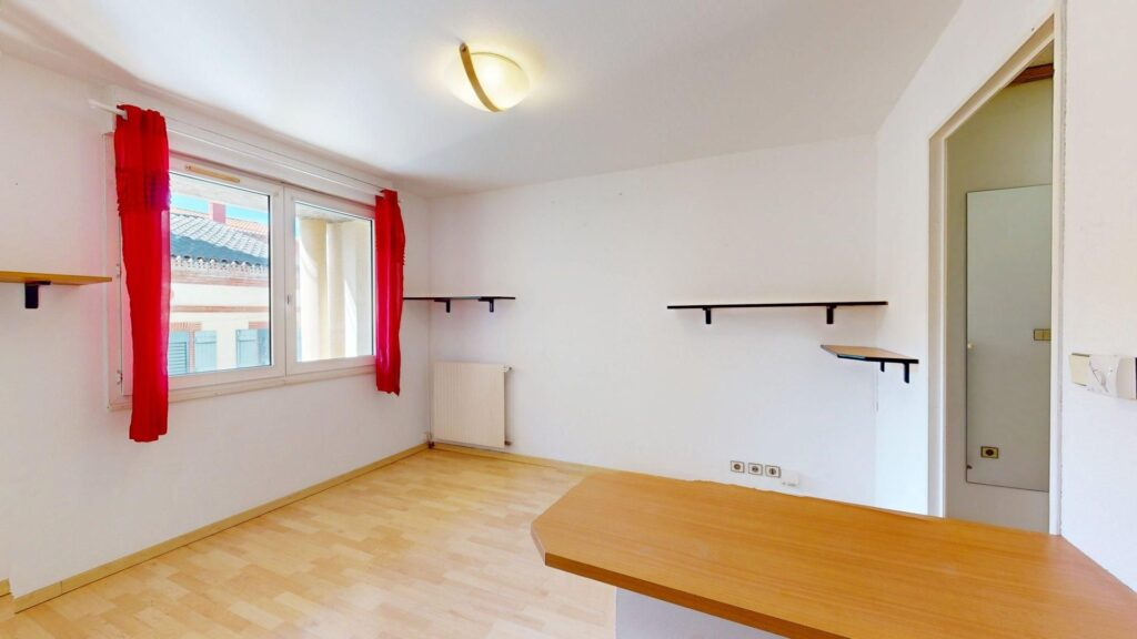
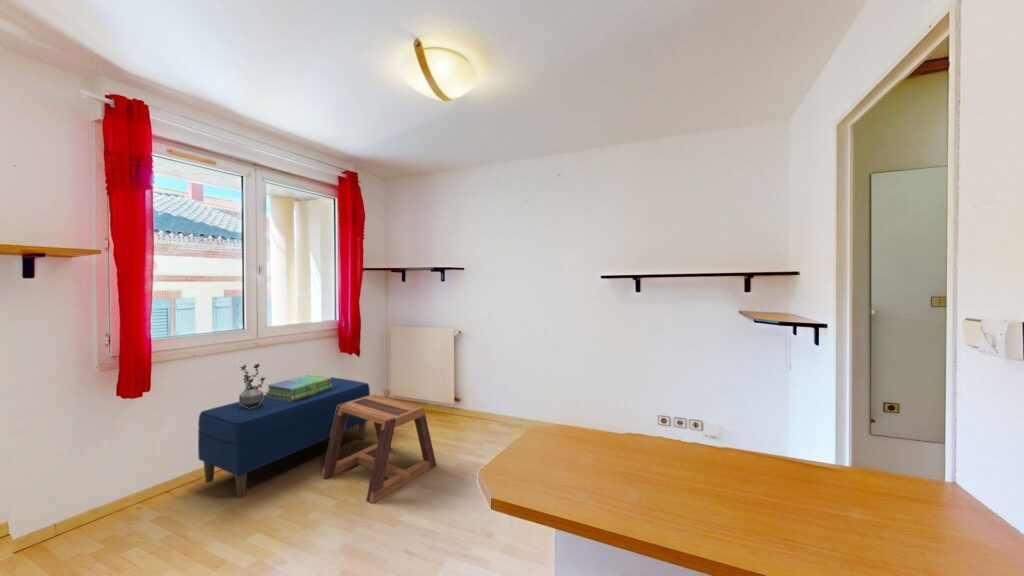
+ bench [197,376,371,499]
+ stack of books [265,374,333,402]
+ potted plant [238,362,267,408]
+ stool [320,393,437,504]
